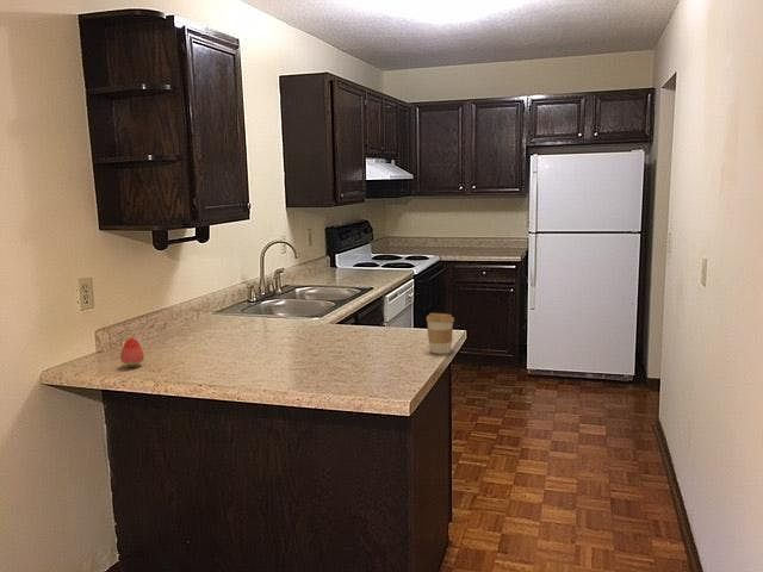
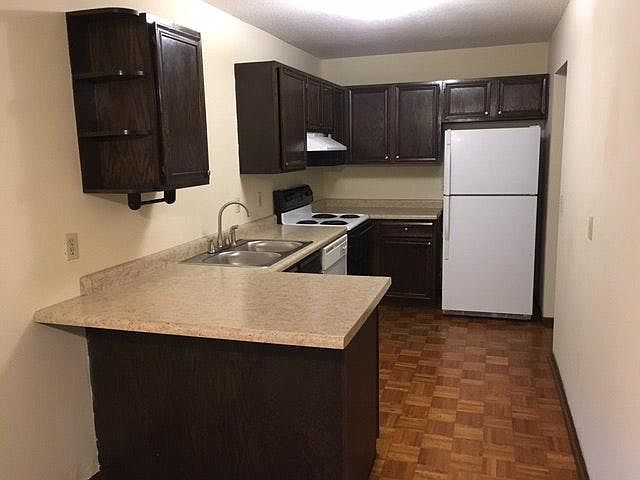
- fruit [119,337,145,368]
- coffee cup [426,312,455,355]
